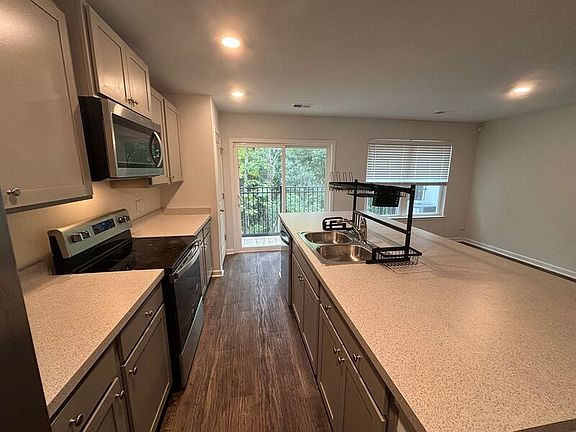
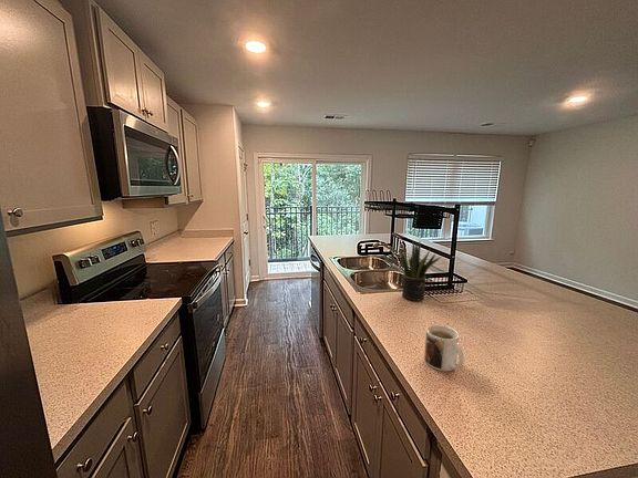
+ potted plant [400,240,442,302]
+ mug [423,324,465,372]
